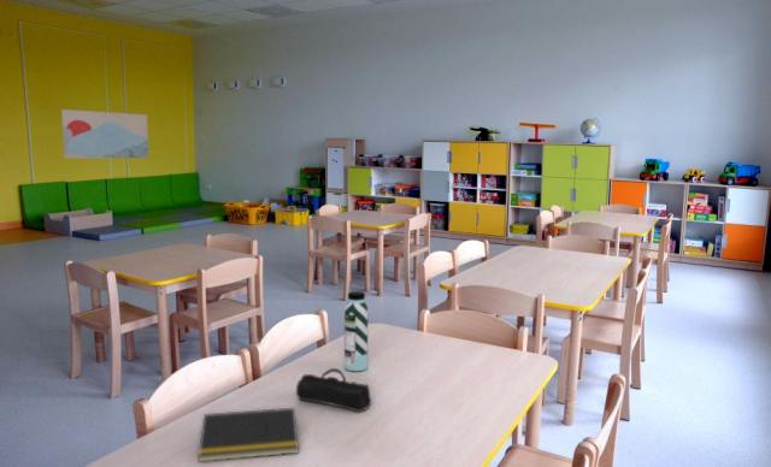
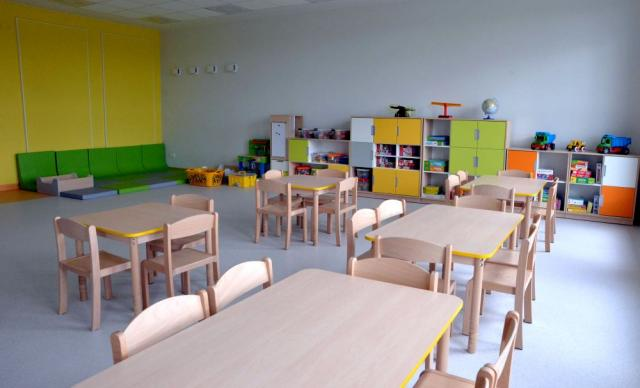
- water bottle [343,290,370,372]
- wall art [60,108,149,159]
- pencil case [295,367,372,413]
- notepad [198,407,300,462]
